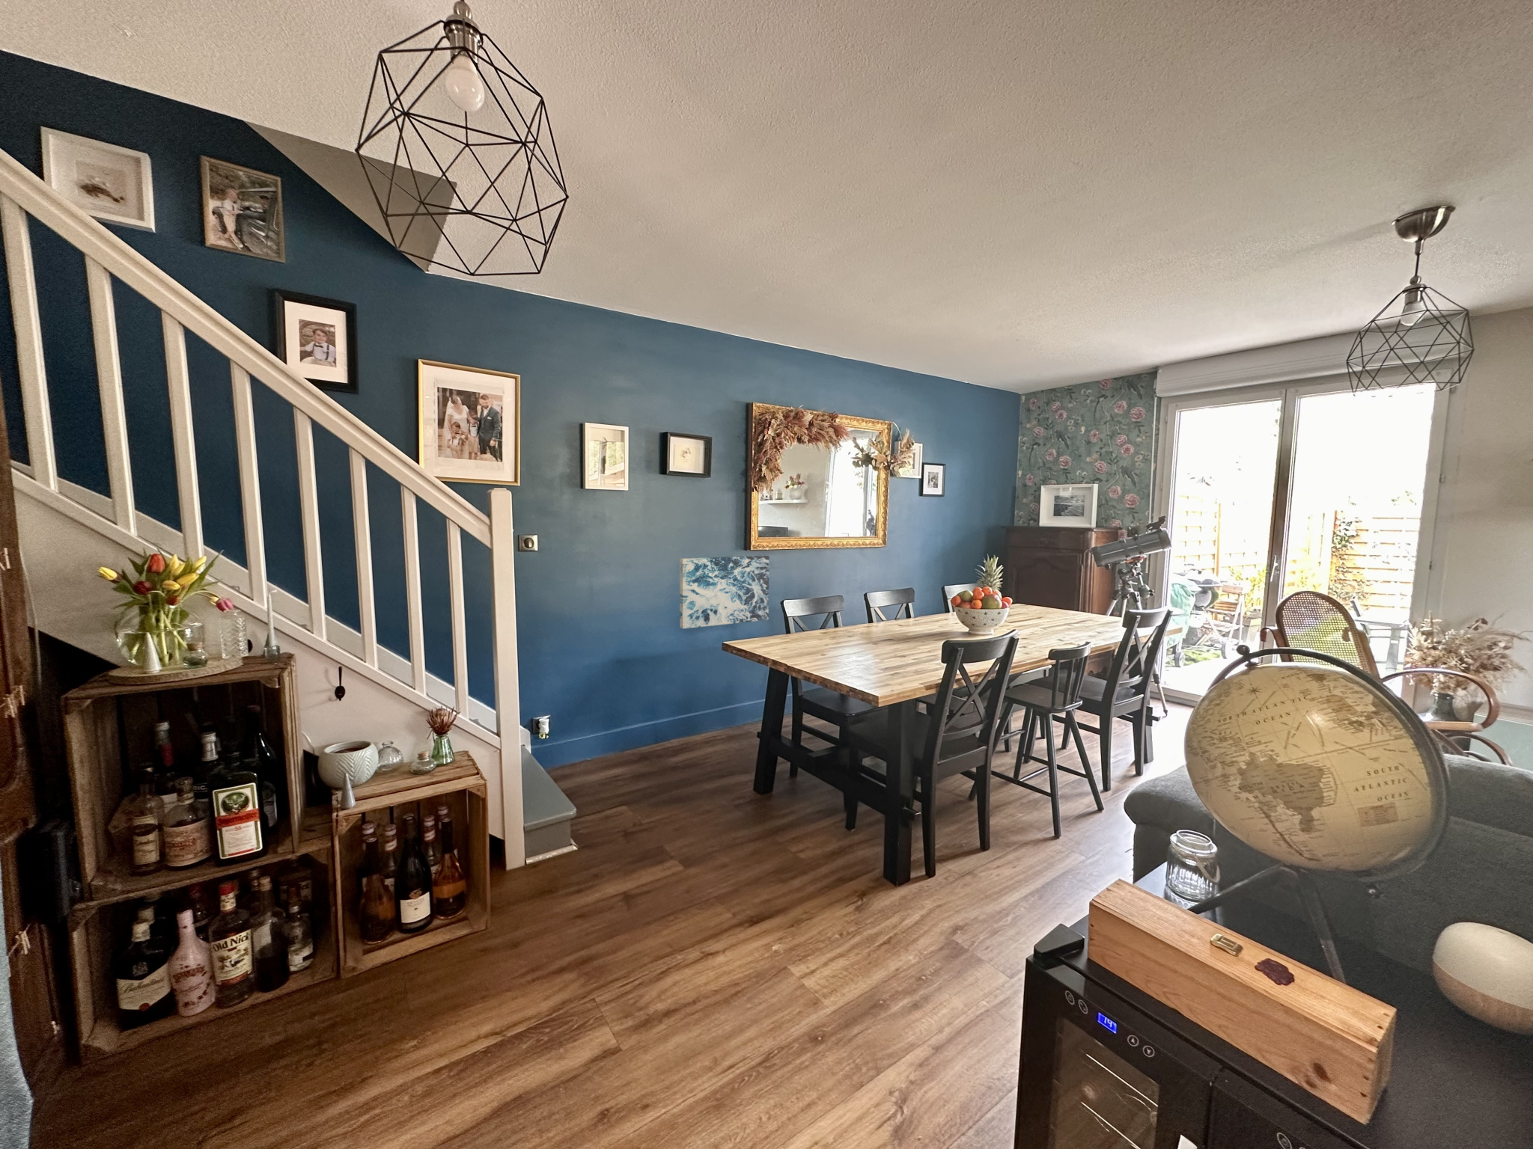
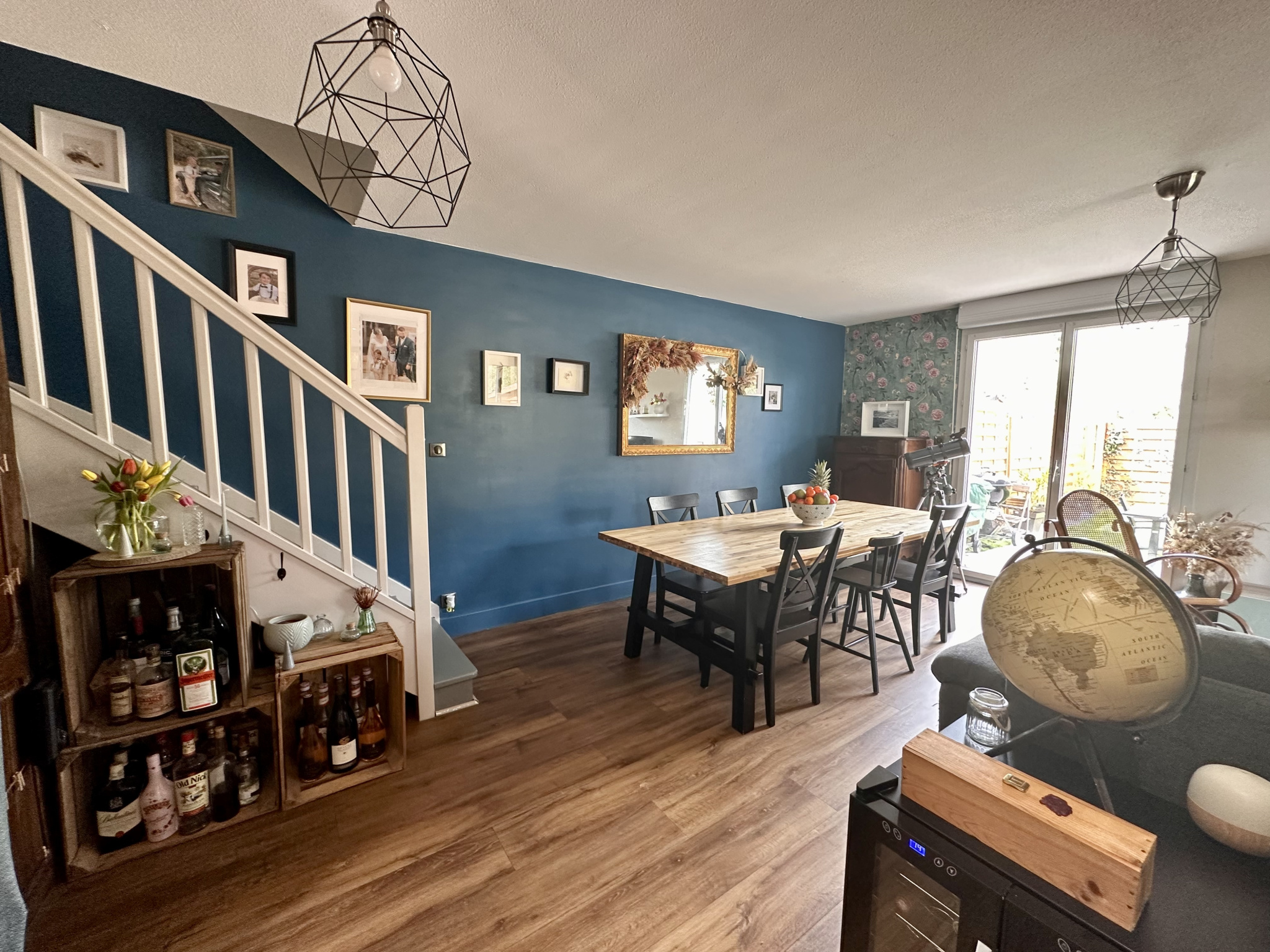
- wall art [678,555,769,629]
